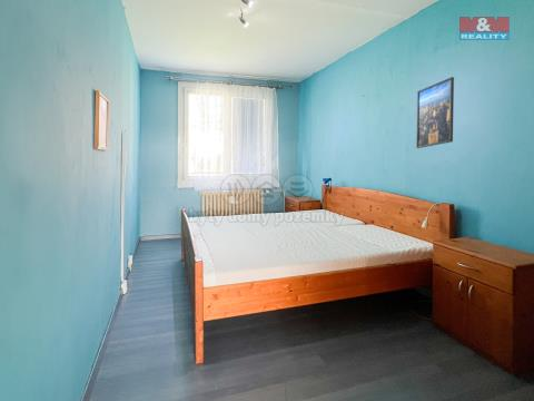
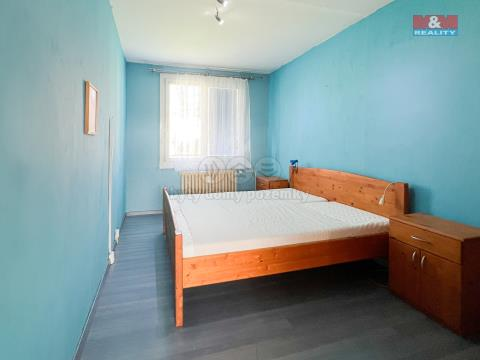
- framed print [415,76,455,149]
